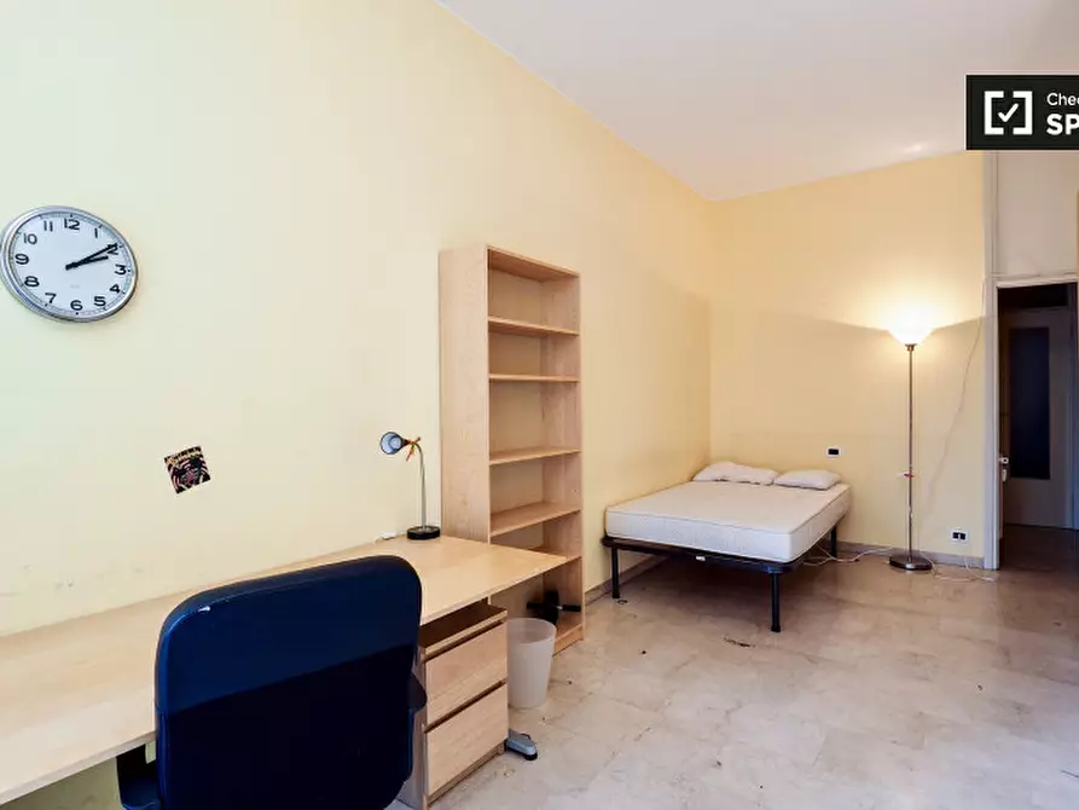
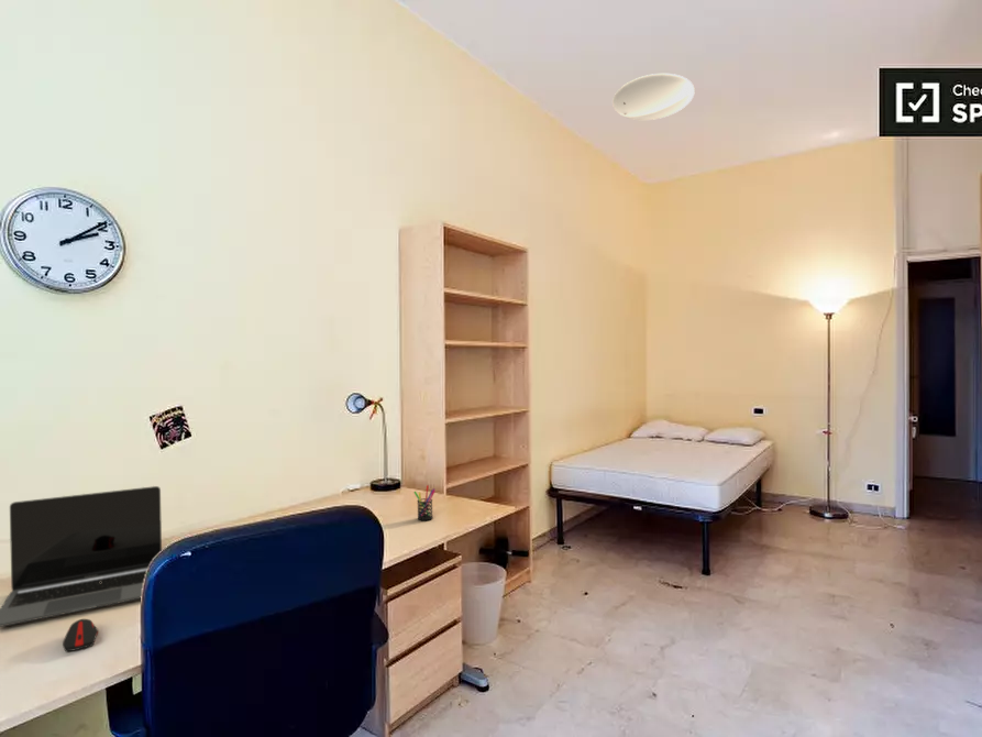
+ pen holder [412,484,437,521]
+ computer mouse [62,618,99,652]
+ ceiling light [611,73,696,121]
+ laptop [0,485,163,628]
